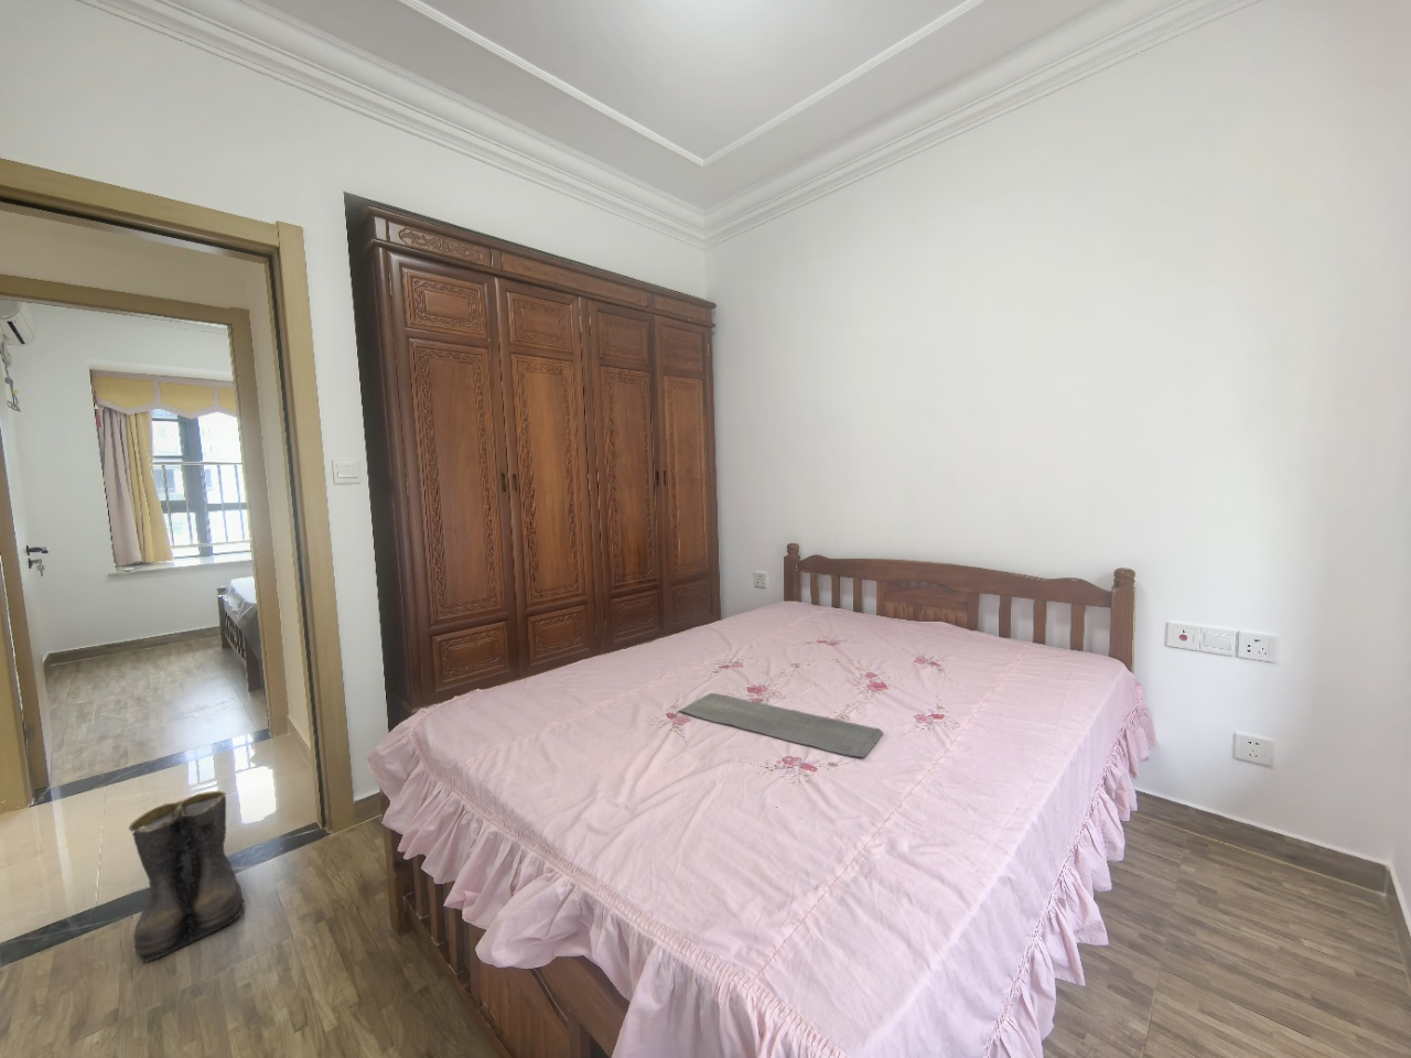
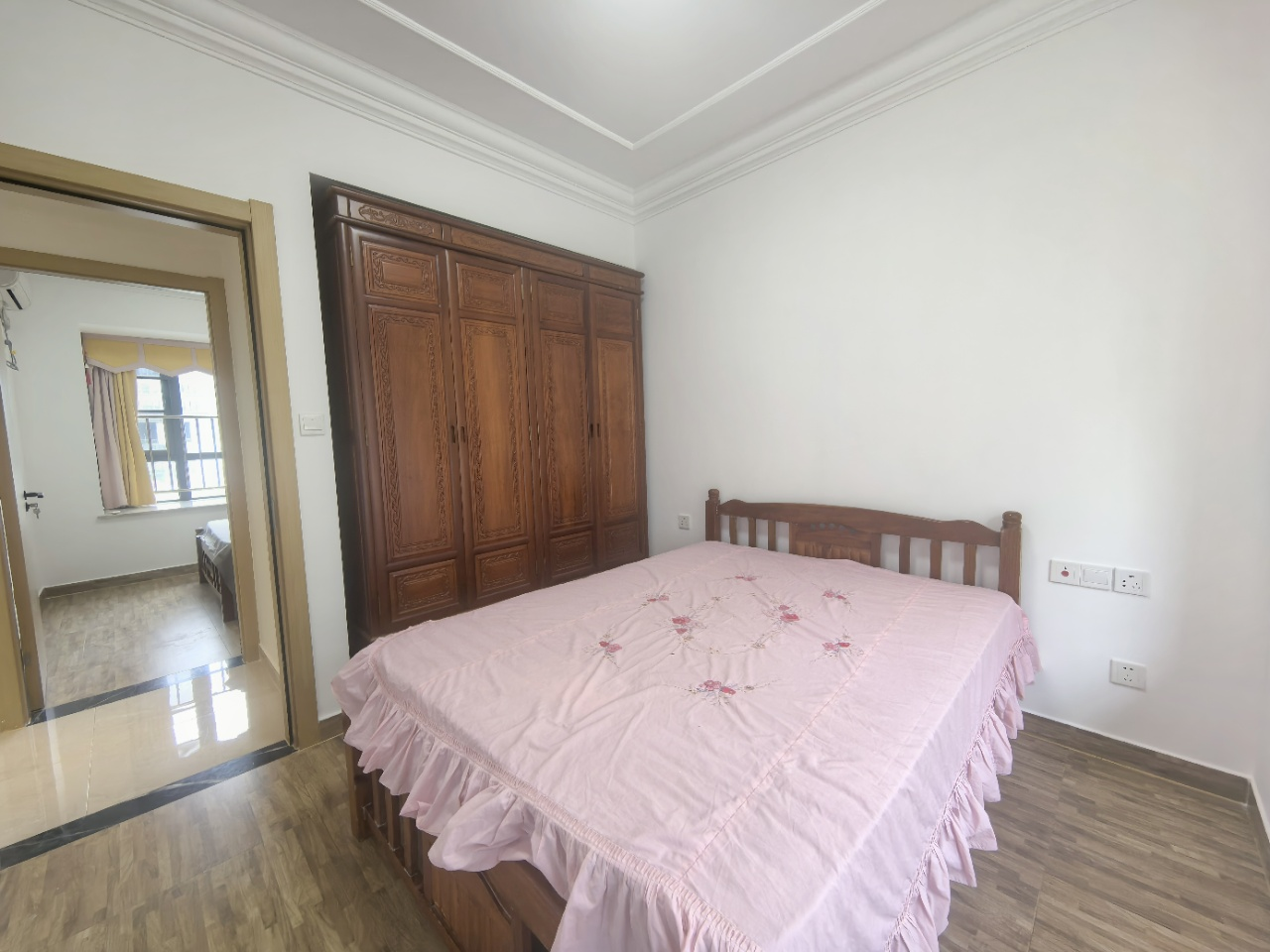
- boots [128,790,246,964]
- bath mat [677,692,884,758]
